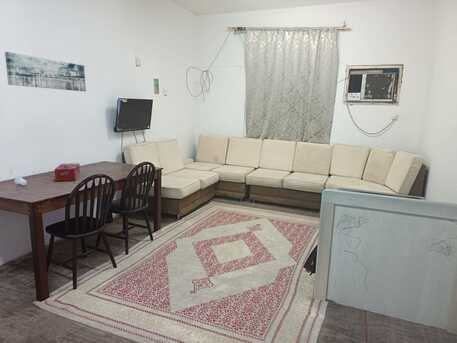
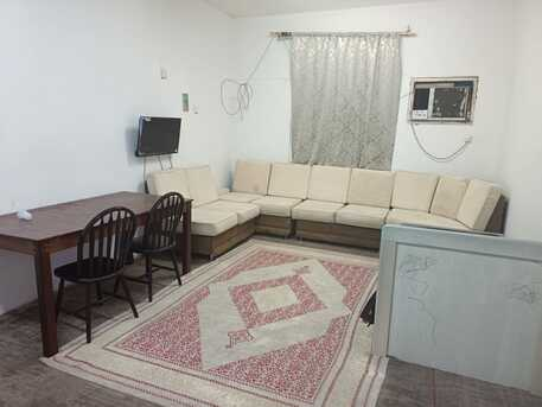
- wall art [4,51,87,92]
- tissue box [53,163,81,182]
